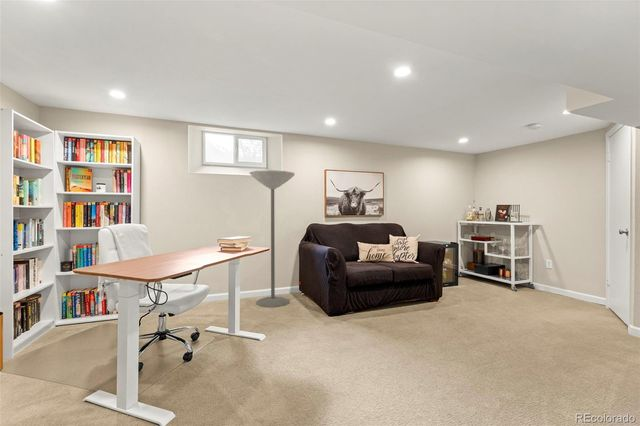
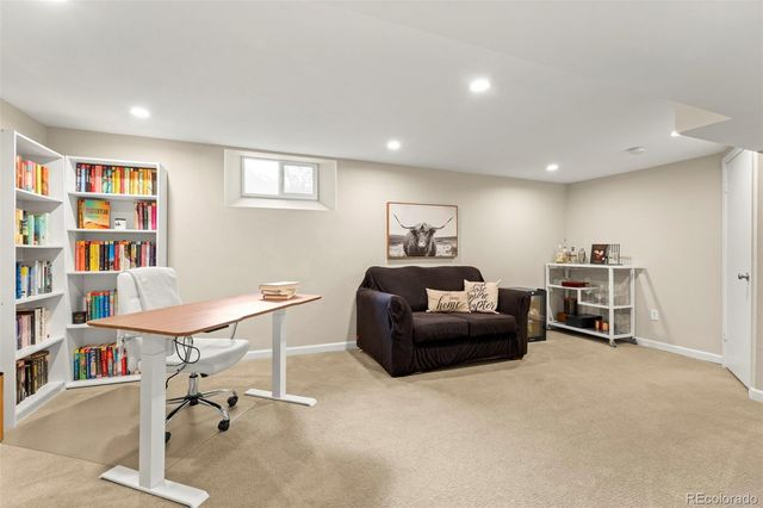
- floor lamp [249,169,296,308]
